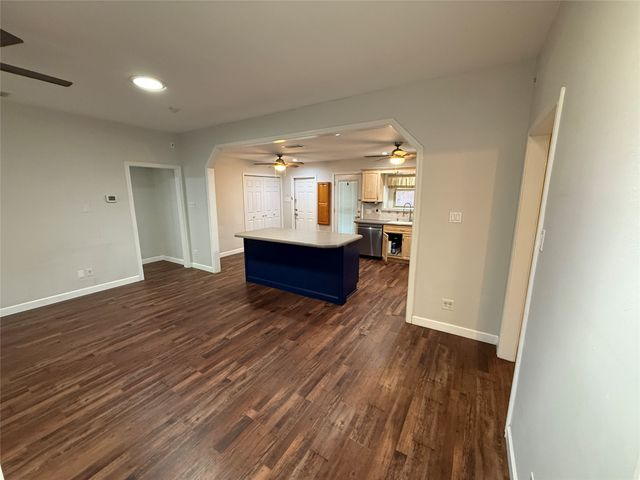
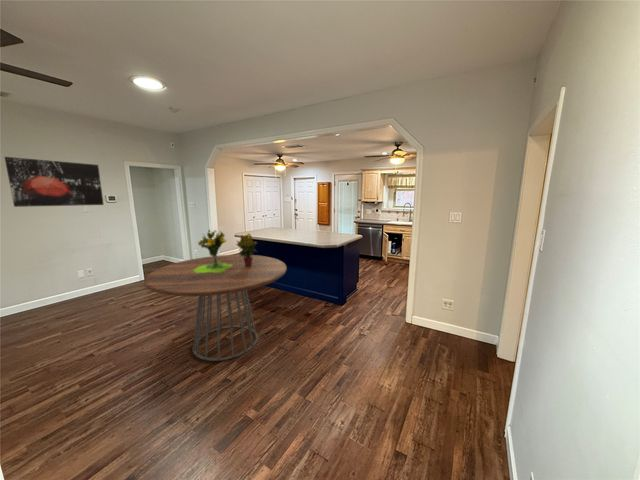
+ wall art [4,156,105,208]
+ potted plant [235,233,258,267]
+ bouquet [194,229,233,273]
+ dining table [143,254,288,362]
